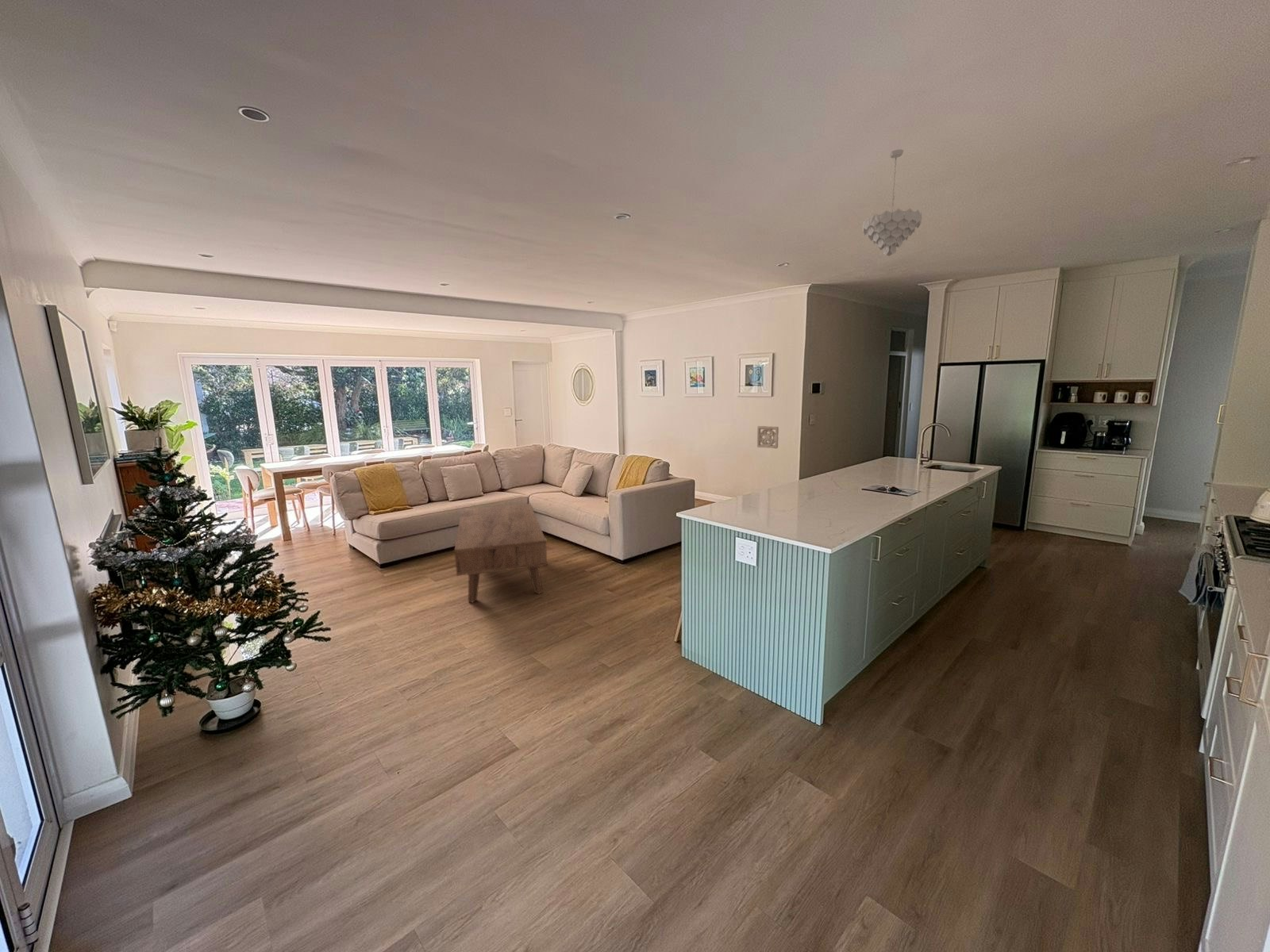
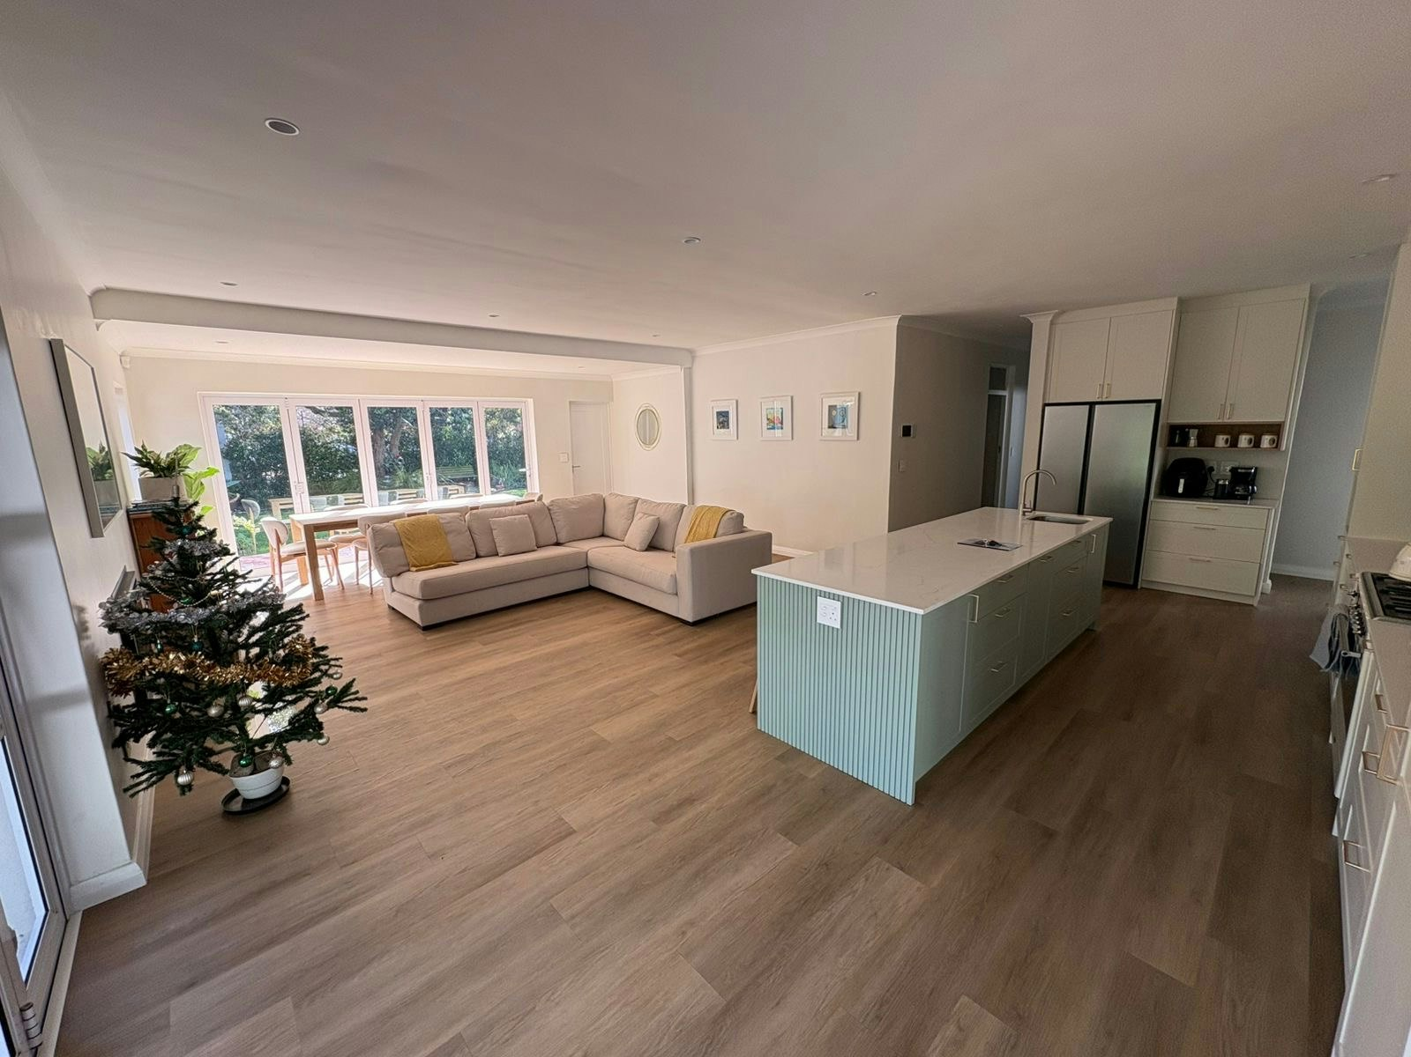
- pendant light [862,148,922,257]
- wall ornament [756,425,779,449]
- coffee table [454,503,548,603]
